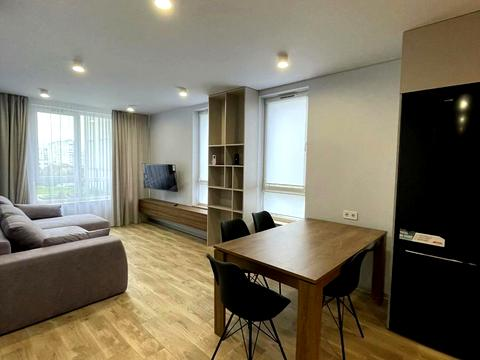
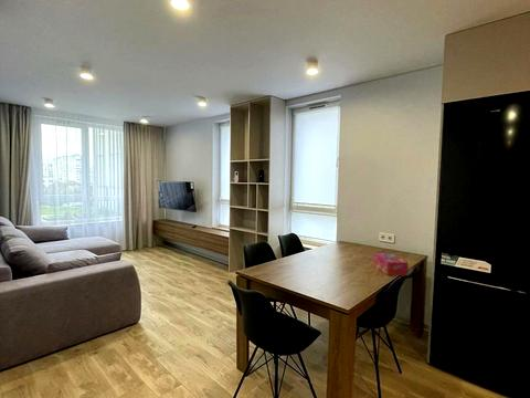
+ tissue box [372,252,409,276]
